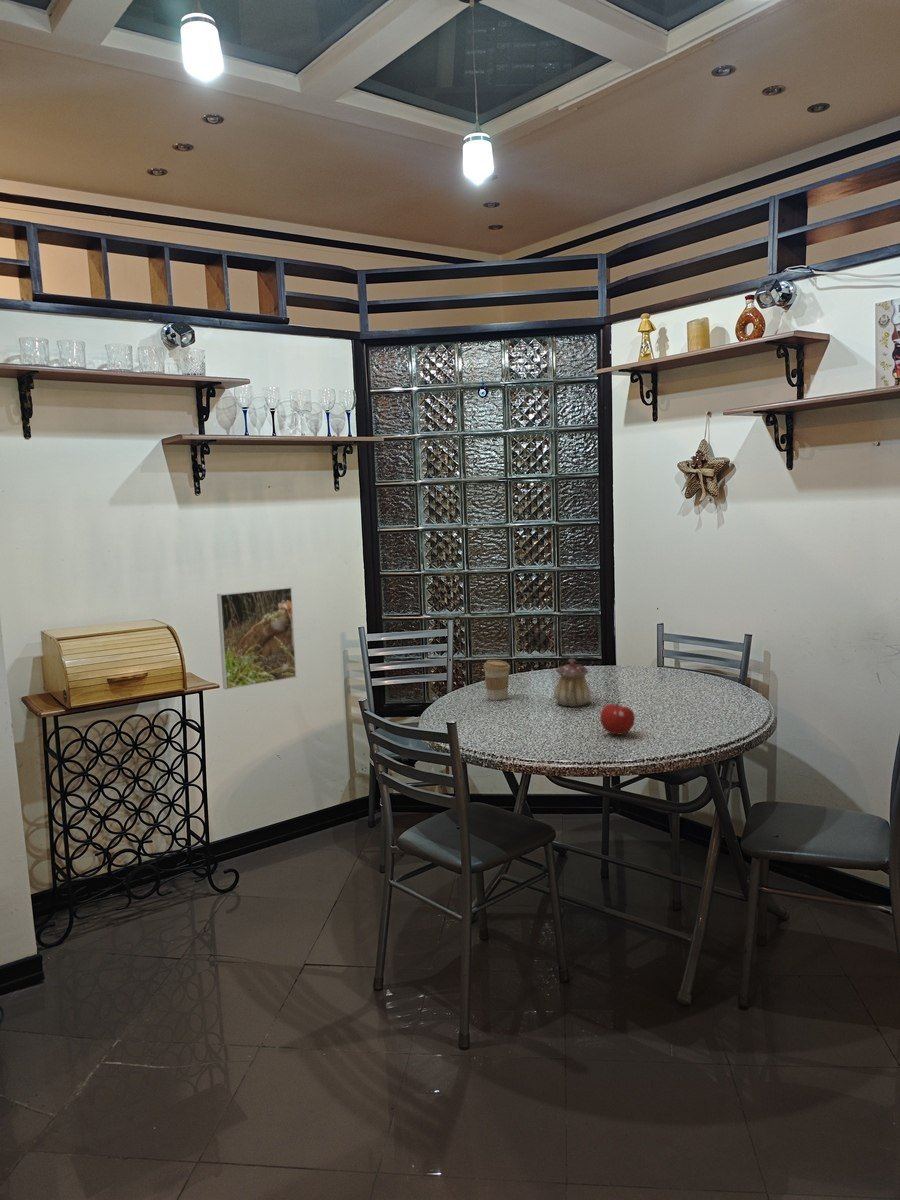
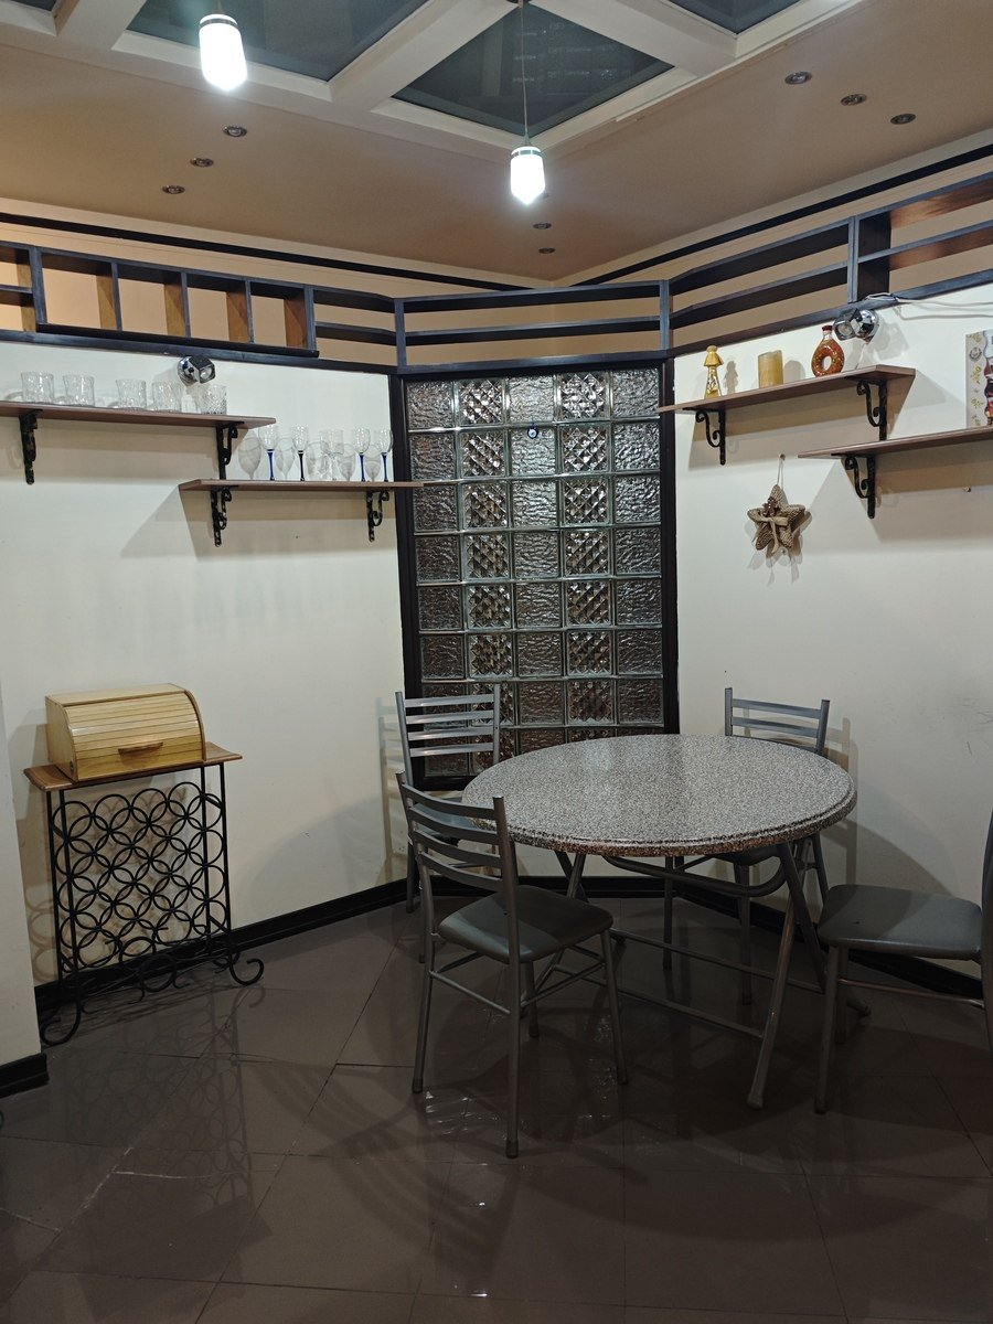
- fruit [599,700,636,735]
- teapot [553,658,592,708]
- coffee cup [482,659,511,701]
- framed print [216,586,297,691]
